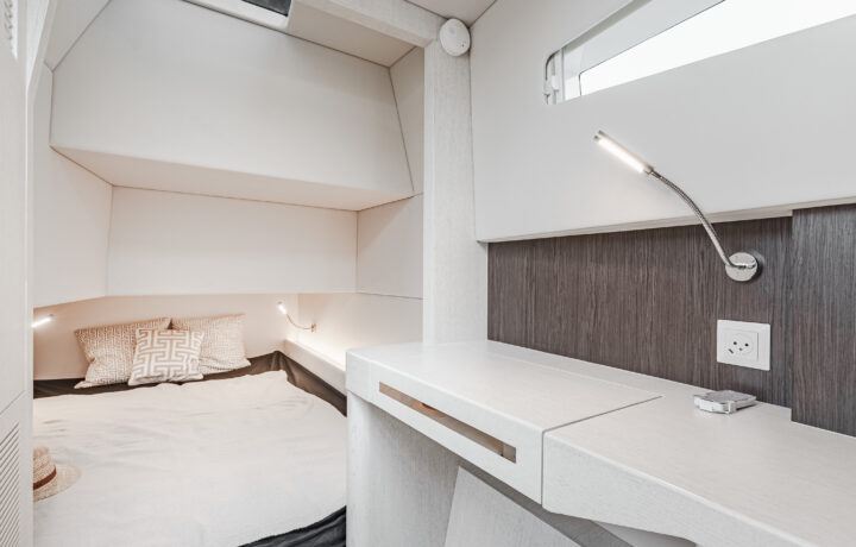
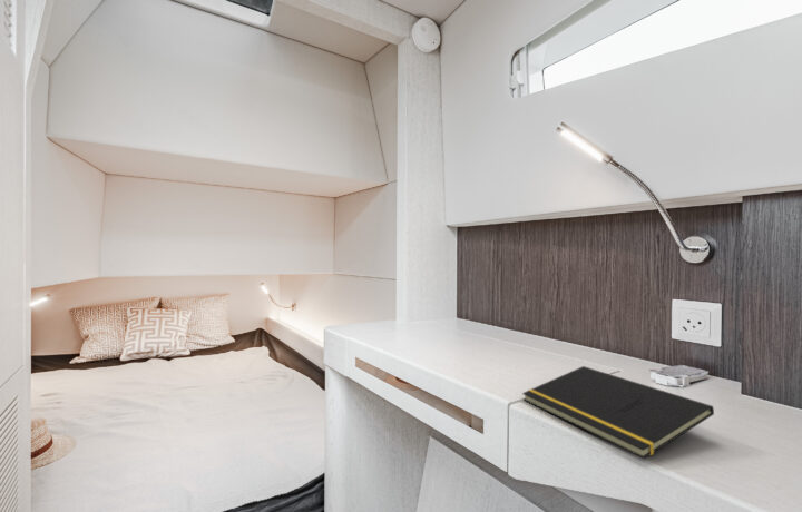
+ notepad [521,365,715,460]
